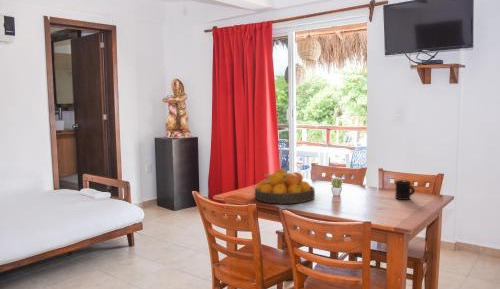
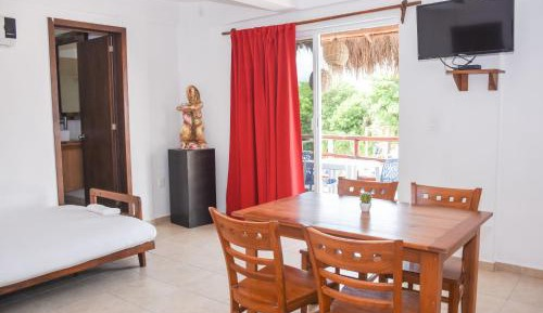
- mug [394,179,416,201]
- fruit bowl [254,168,316,205]
